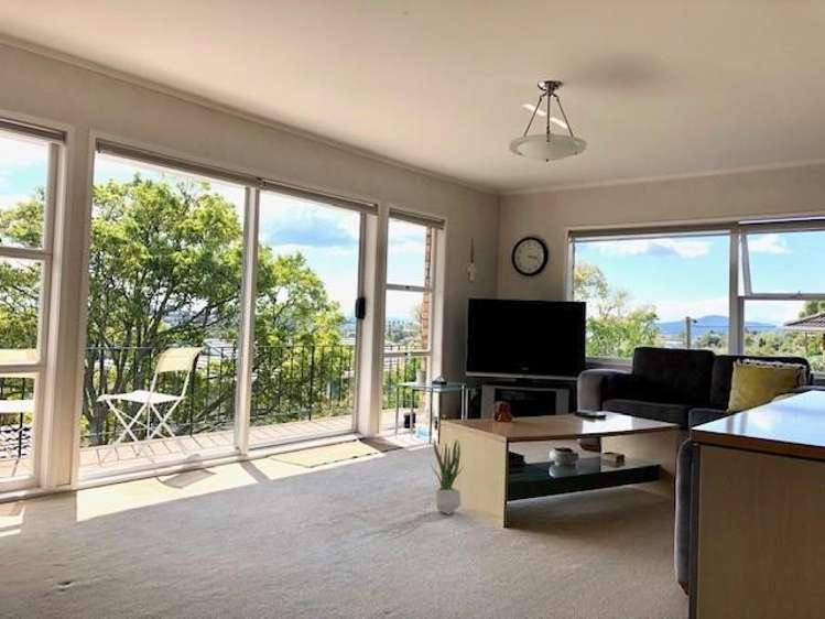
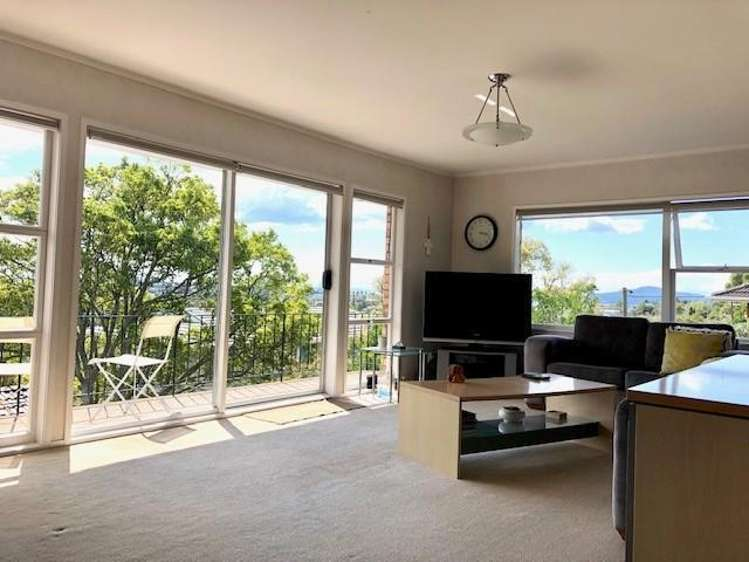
- potted plant [428,437,465,515]
